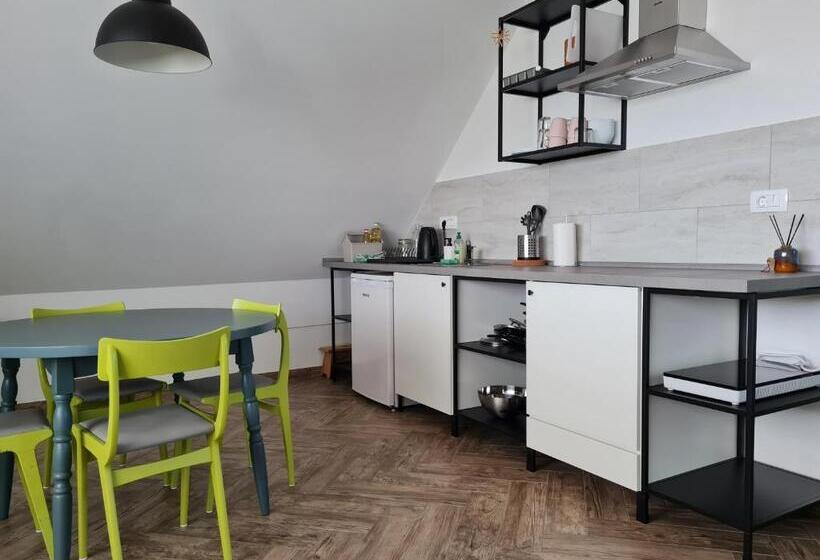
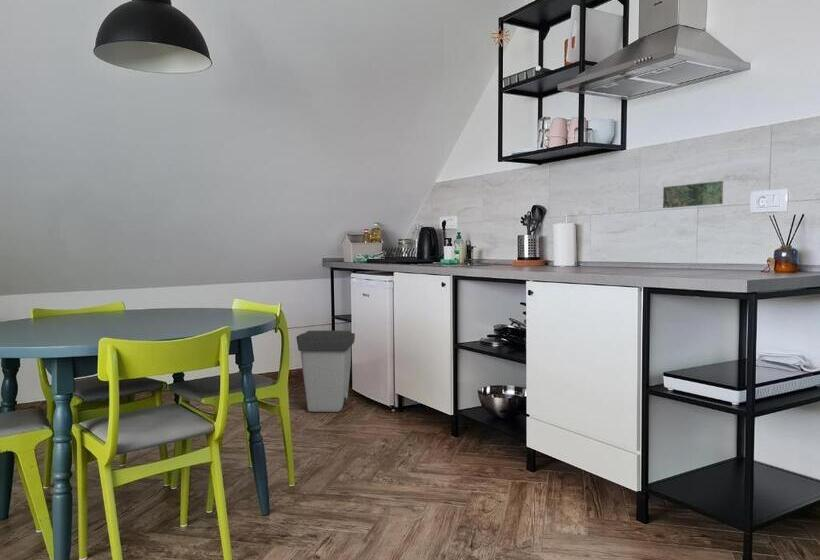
+ decorative tile [662,180,724,209]
+ trash can [295,330,356,413]
